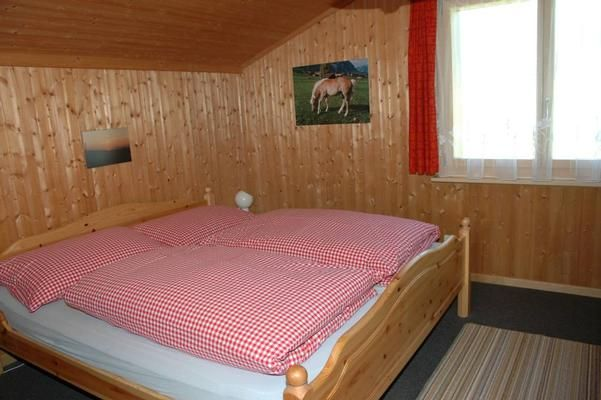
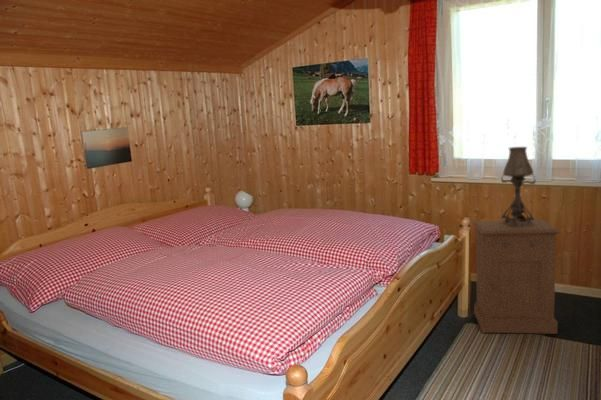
+ table lamp [500,146,536,227]
+ cabinet [472,219,562,335]
